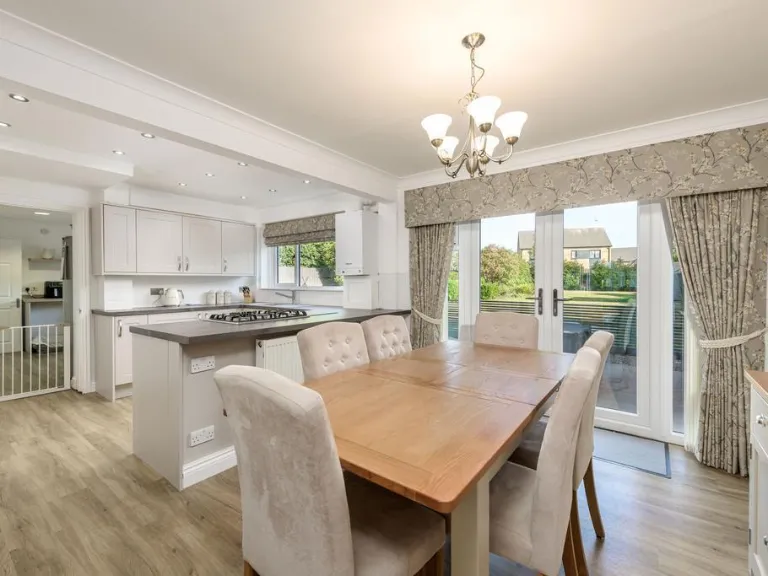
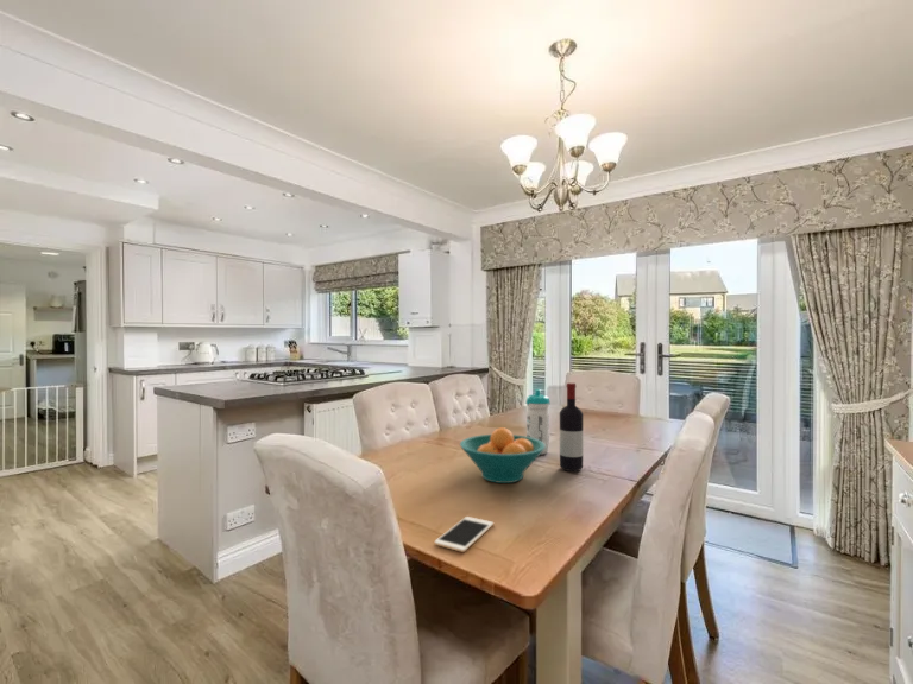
+ wine bottle [559,381,585,473]
+ water bottle [524,388,552,456]
+ fruit bowl [459,426,546,484]
+ cell phone [433,515,495,553]
